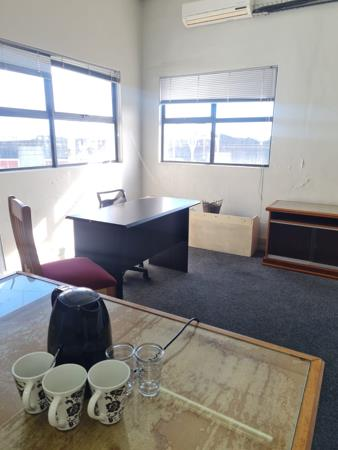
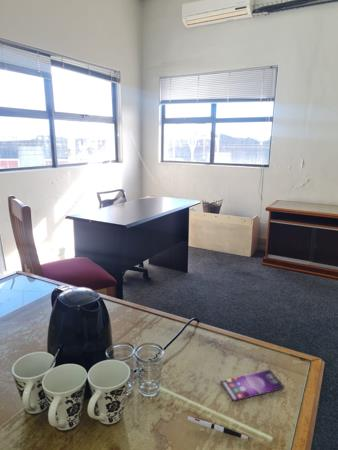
+ smartphone [219,369,285,402]
+ pen [186,415,251,440]
